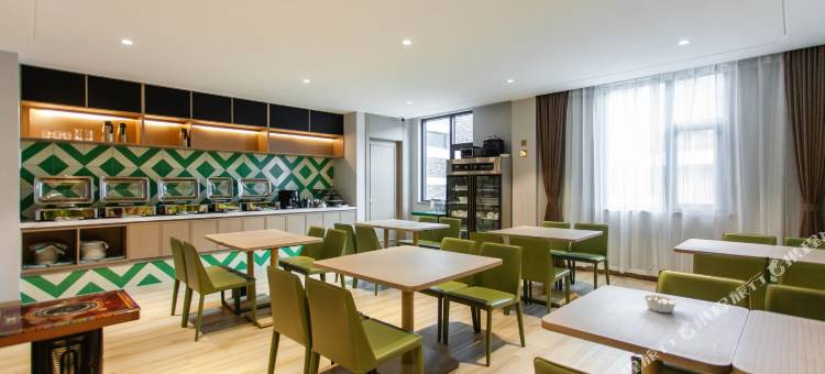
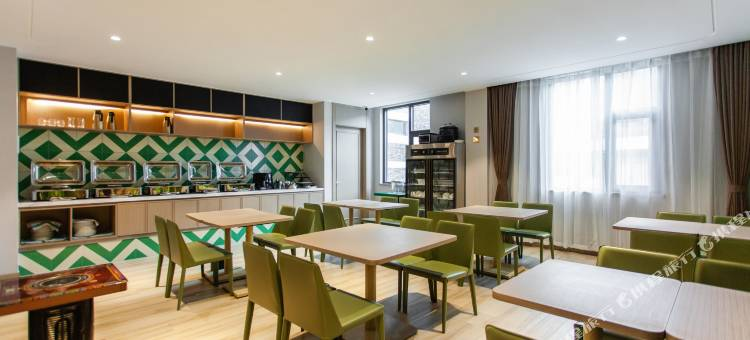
- legume [641,294,680,314]
